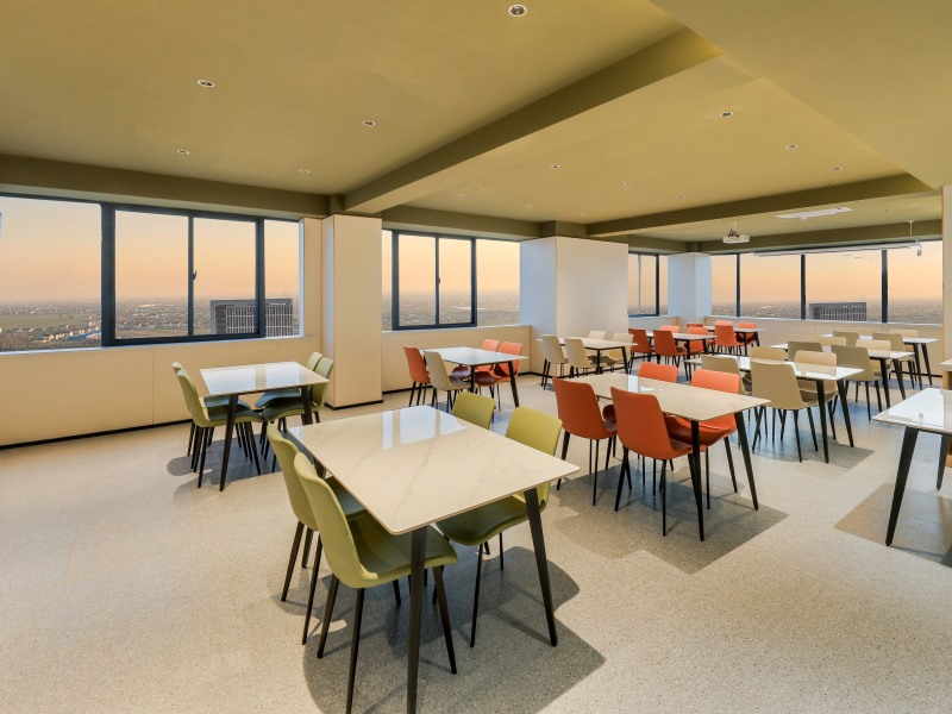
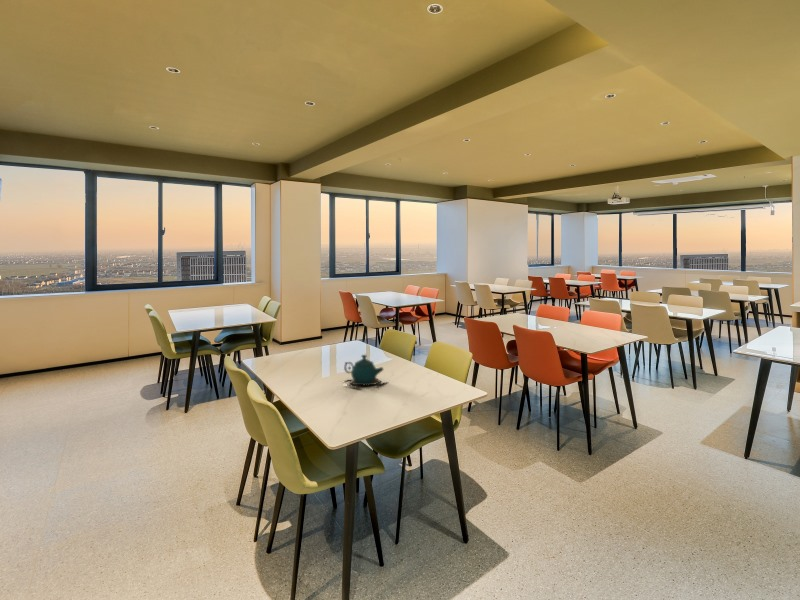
+ teapot [343,354,388,389]
